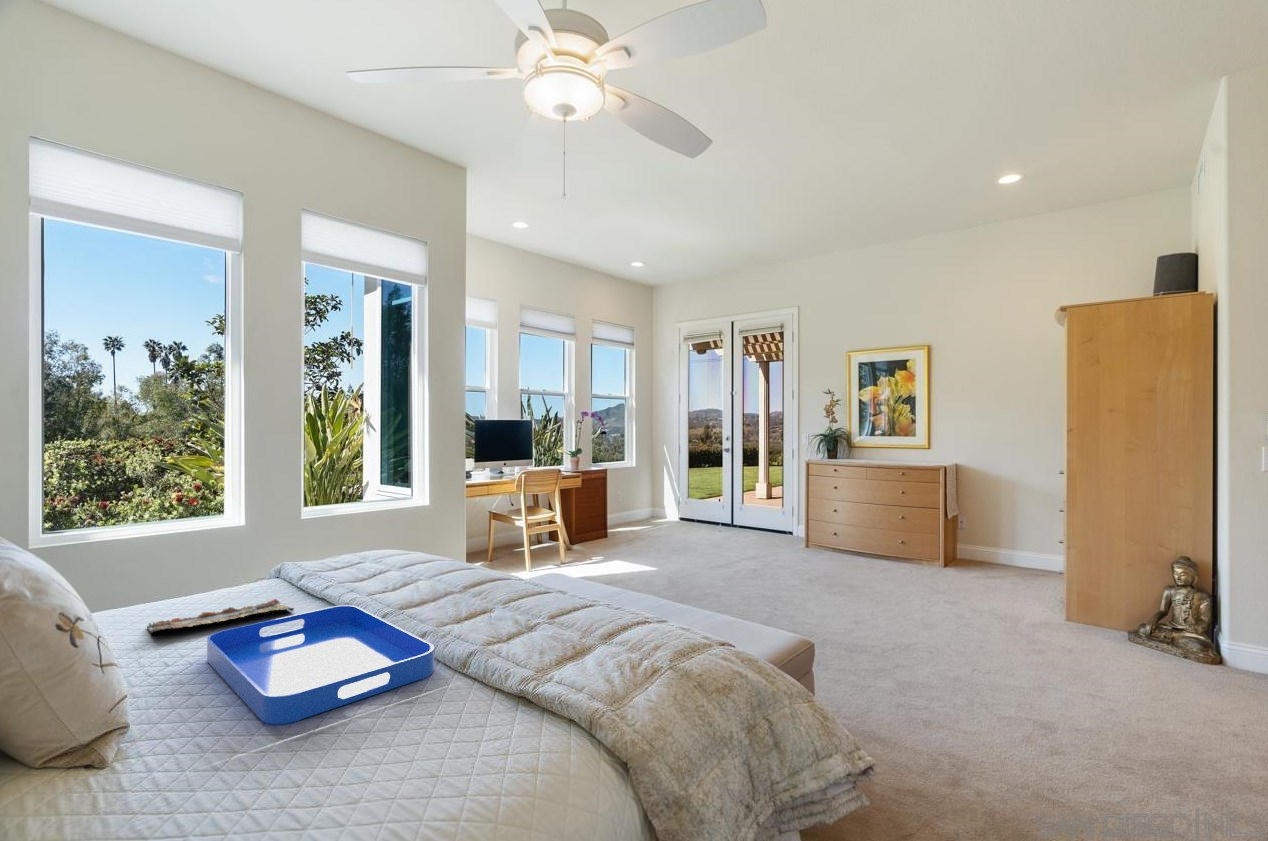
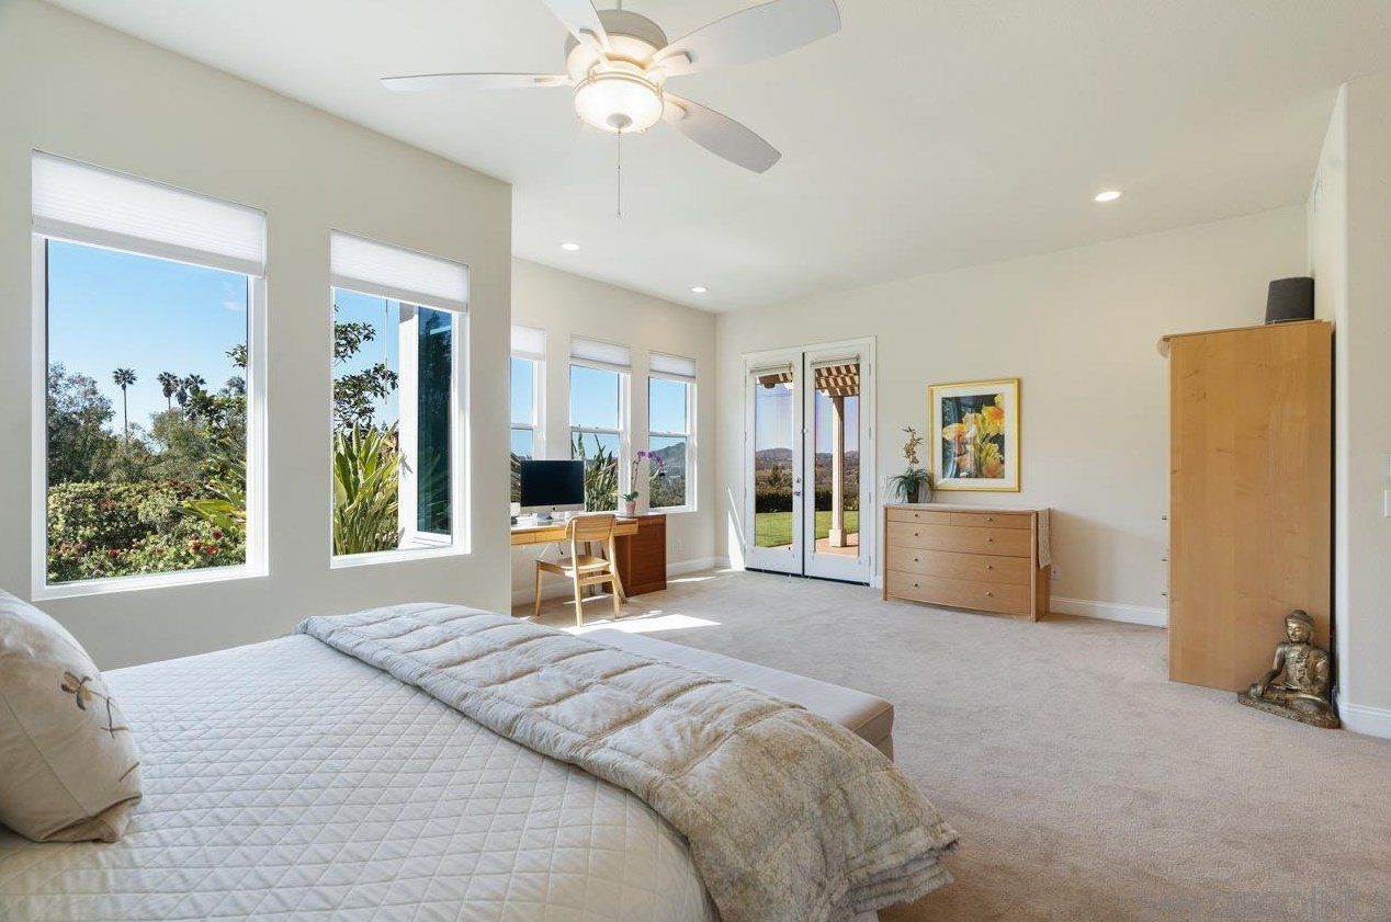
- serving tray [206,604,435,726]
- magazine [146,598,295,637]
